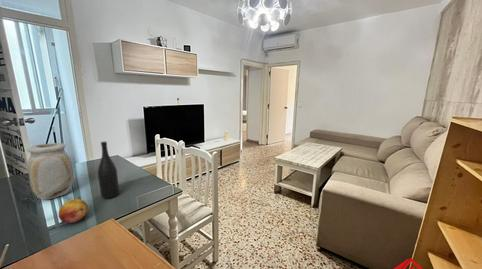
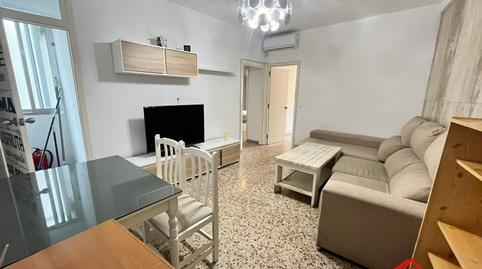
- fruit [58,198,89,224]
- wine bottle [97,141,120,199]
- vase [26,142,75,200]
